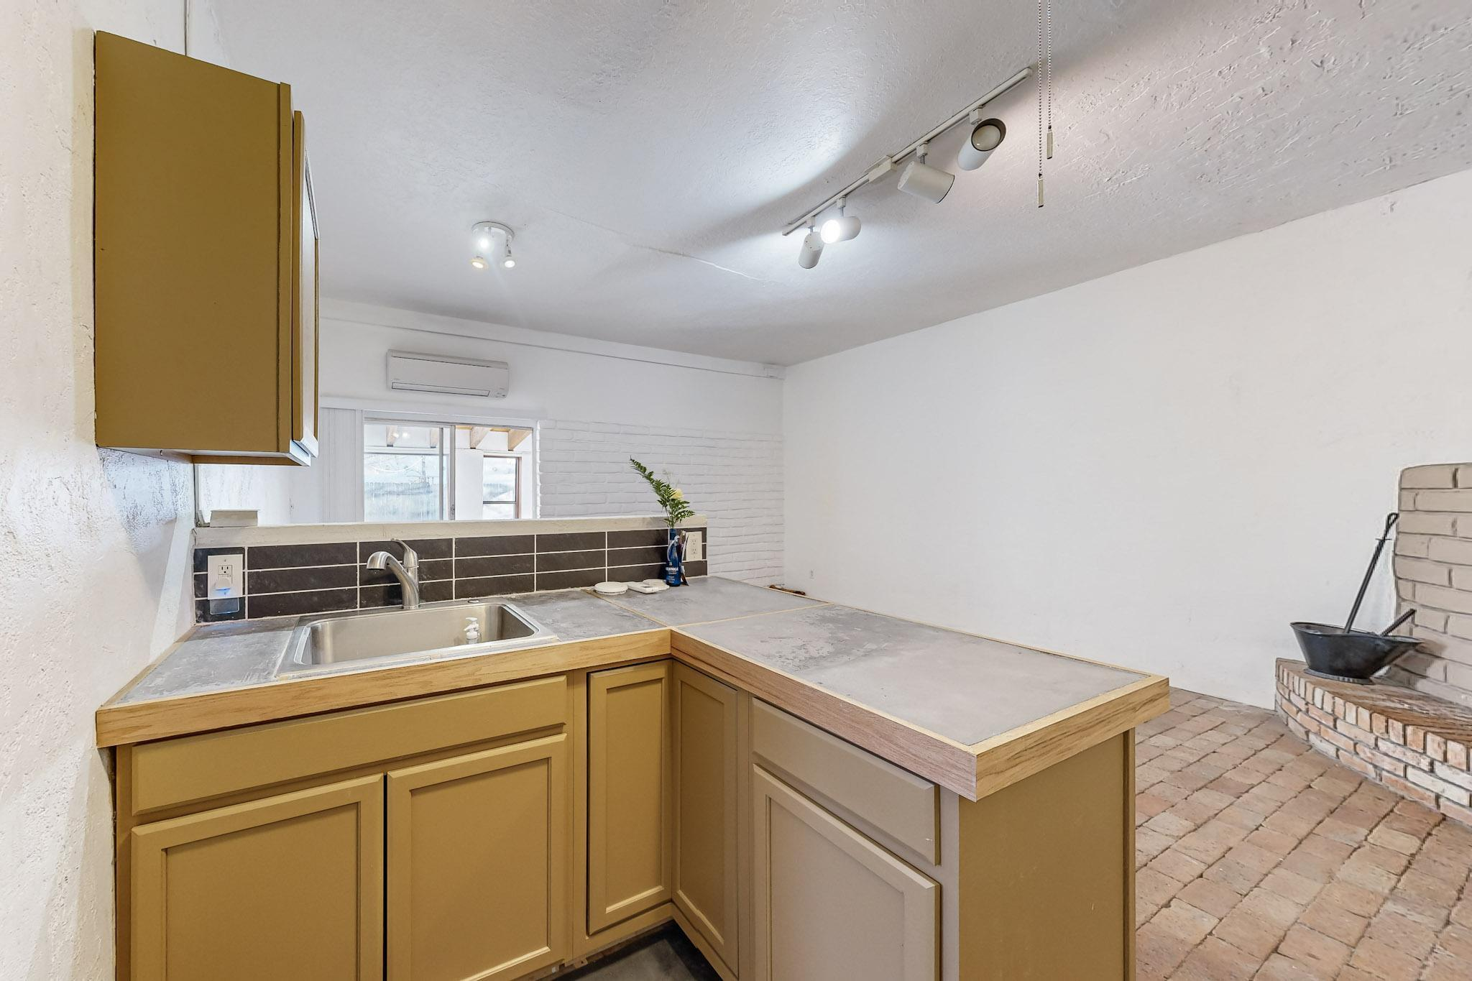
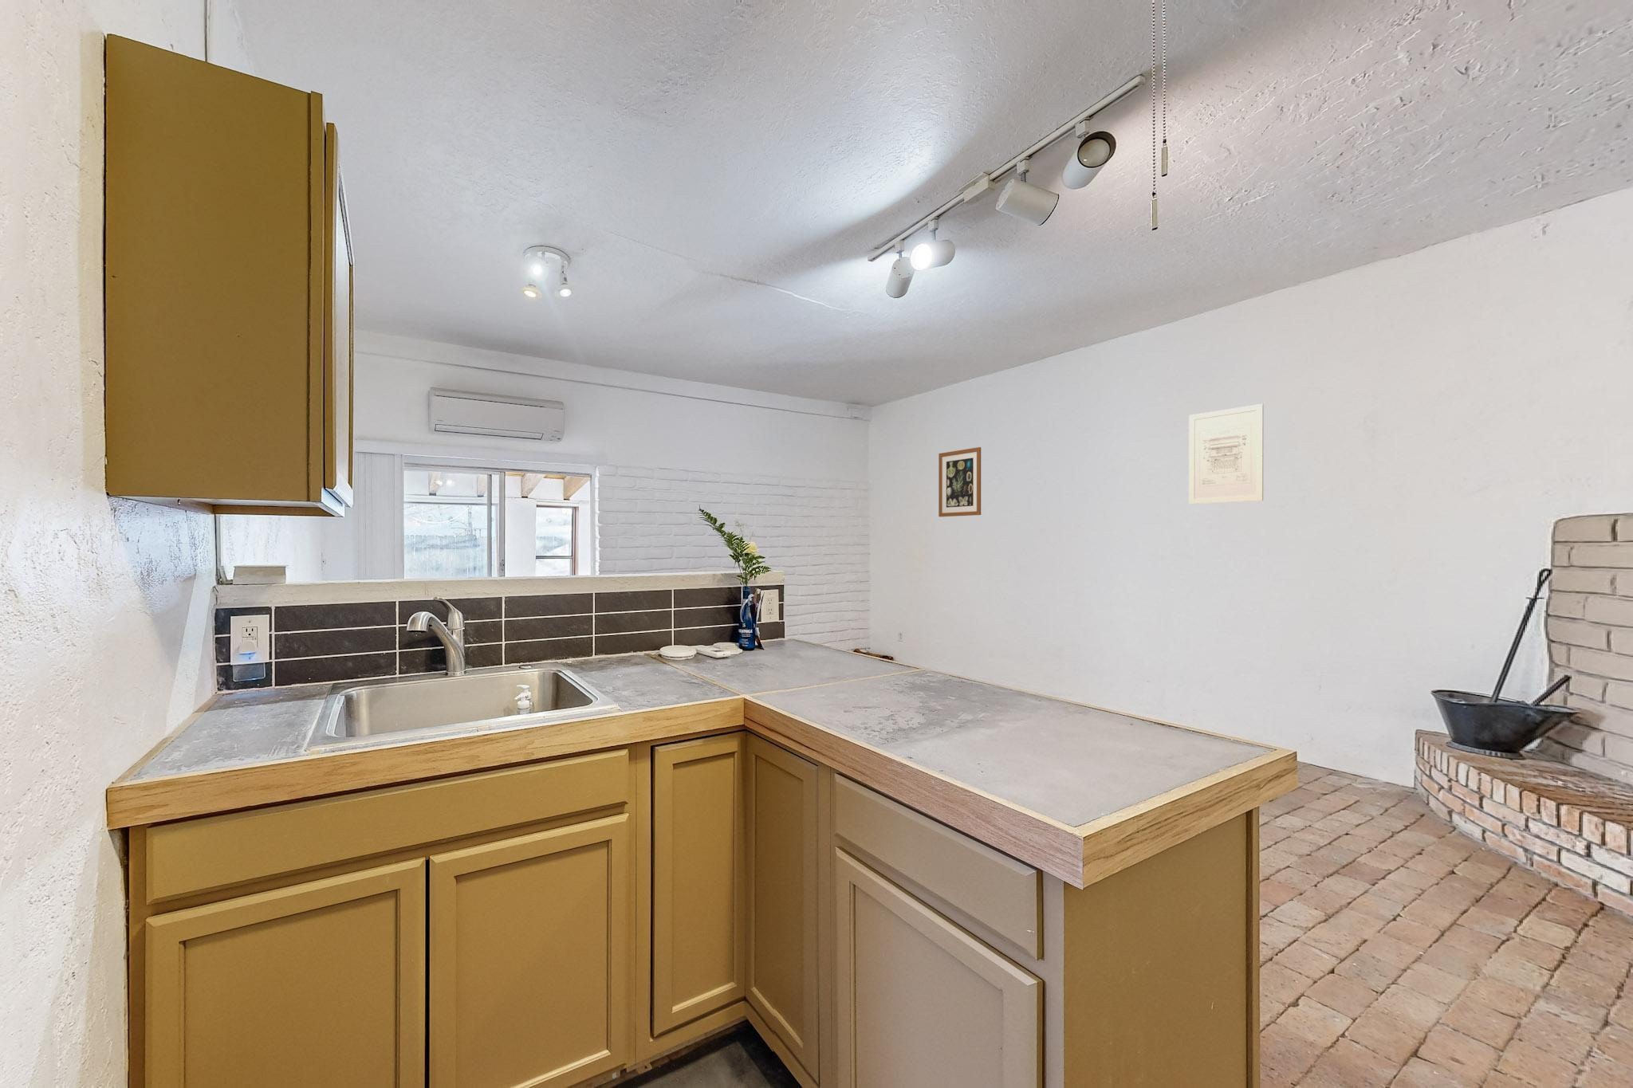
+ wall art [1189,403,1265,505]
+ wall art [937,447,981,517]
